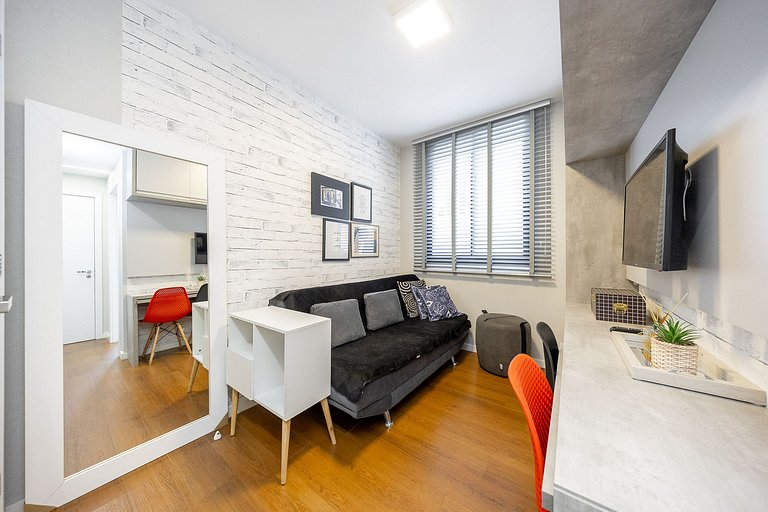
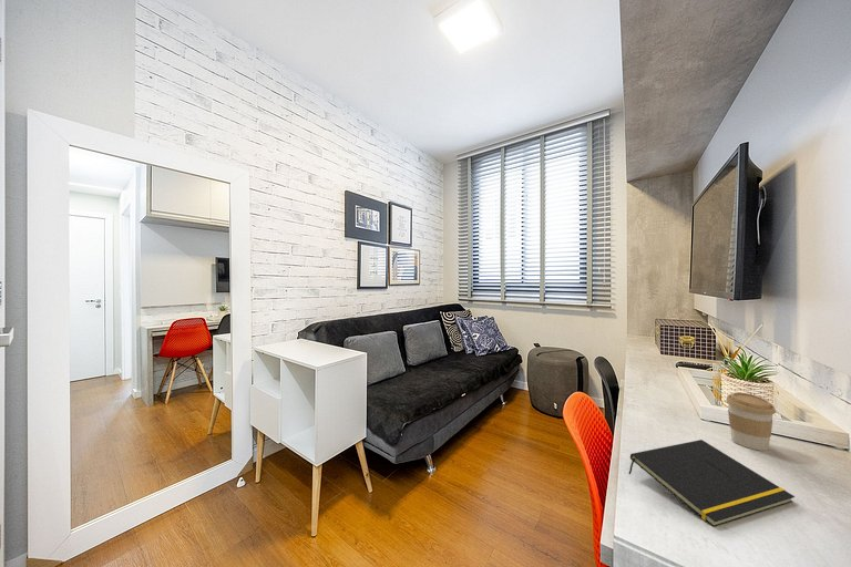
+ coffee cup [725,391,777,452]
+ notepad [628,439,796,528]
